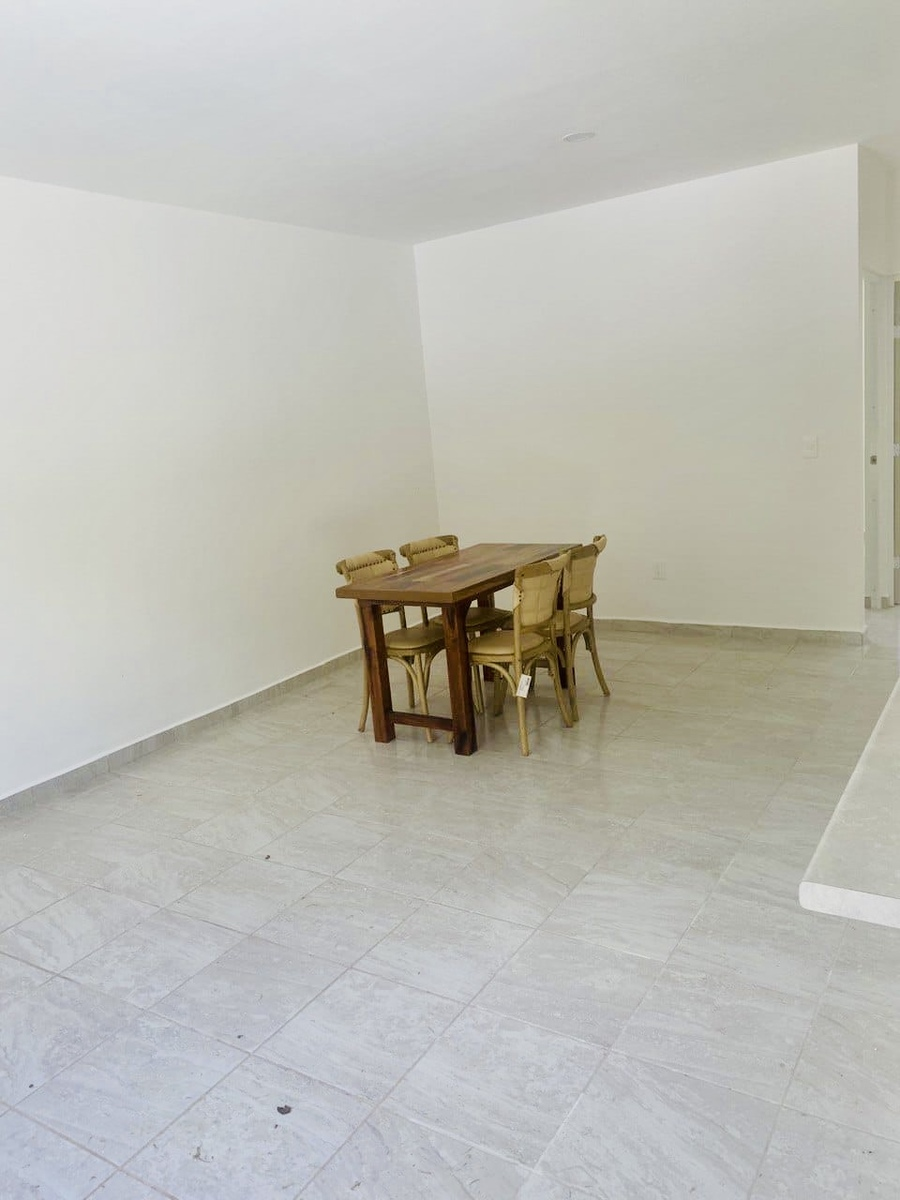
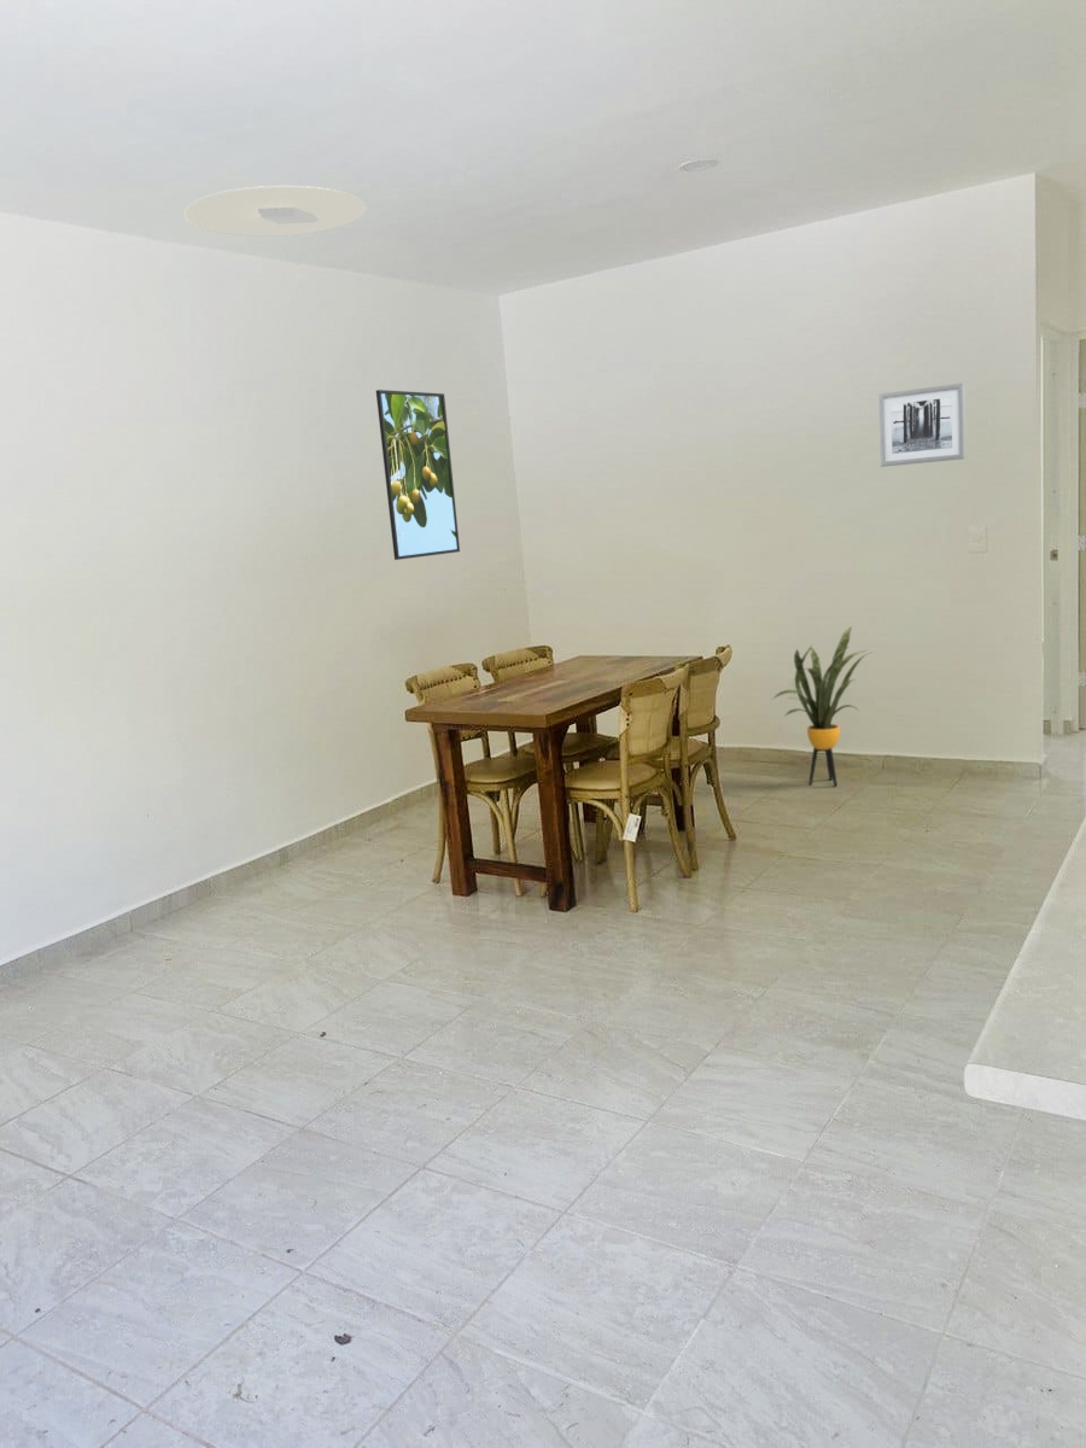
+ wall art [877,381,968,468]
+ house plant [771,626,871,787]
+ ceiling light [182,185,367,238]
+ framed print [375,389,461,561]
